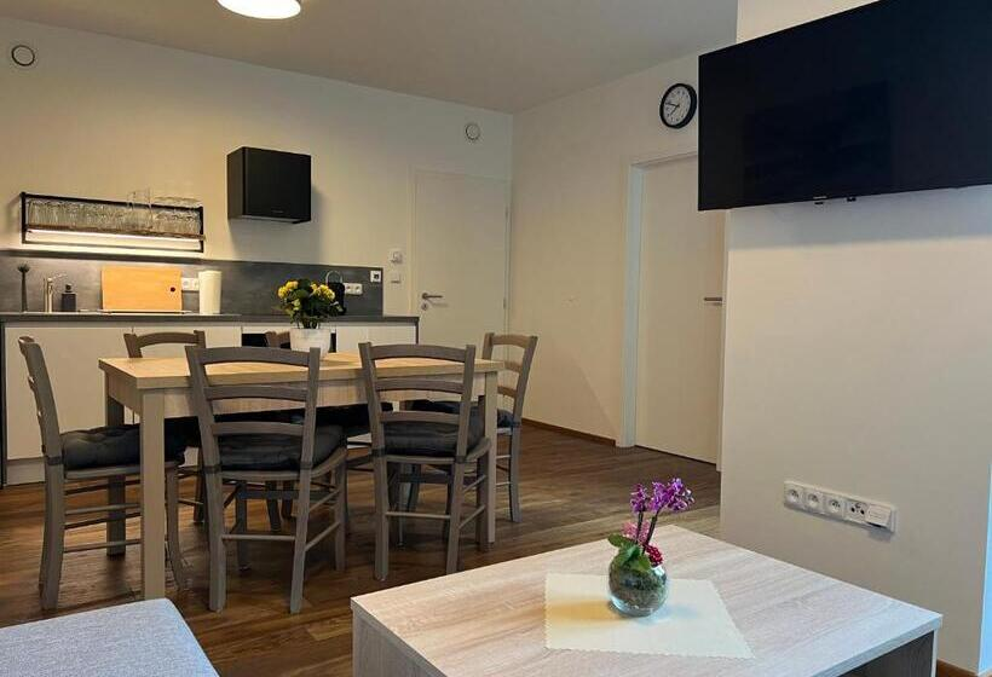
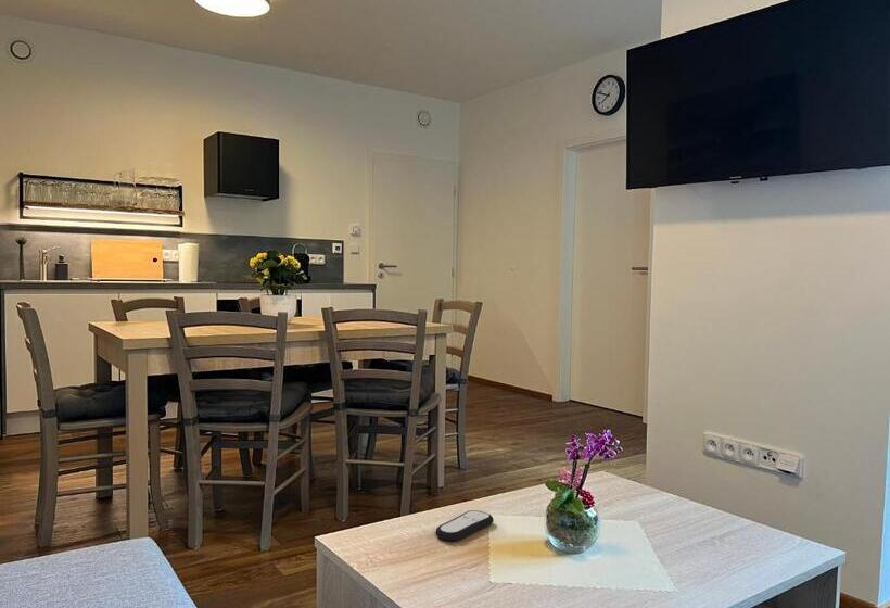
+ remote control [434,509,495,542]
